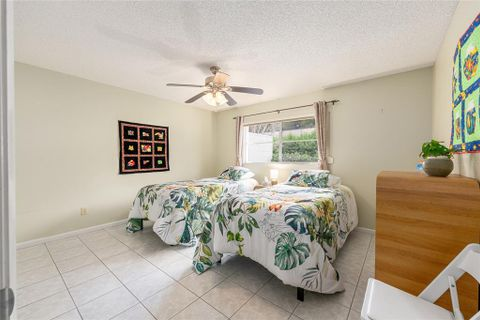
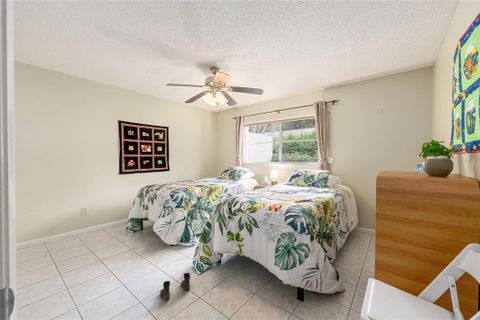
+ boots [159,272,191,302]
